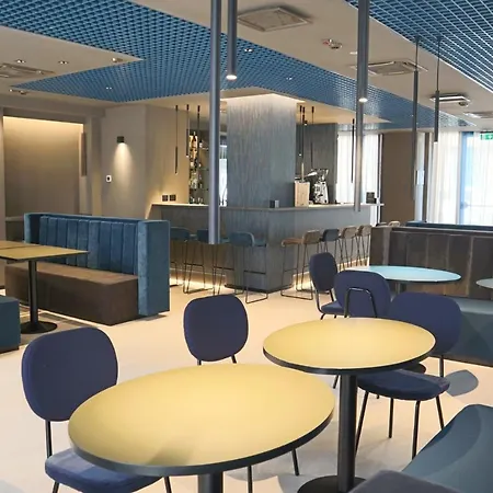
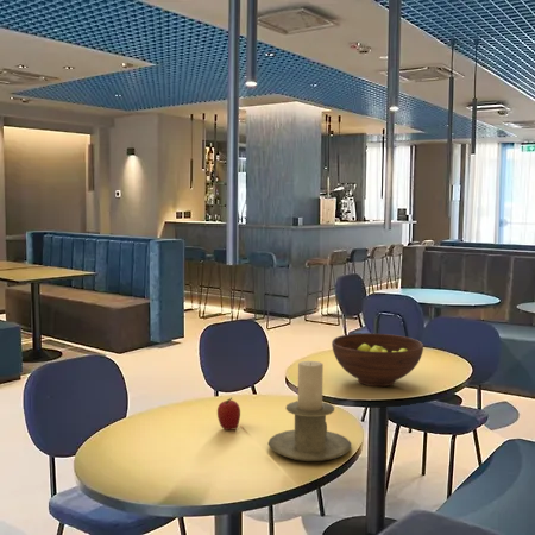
+ fruit bowl [331,333,424,388]
+ fruit [216,396,241,432]
+ candle holder [266,360,353,462]
